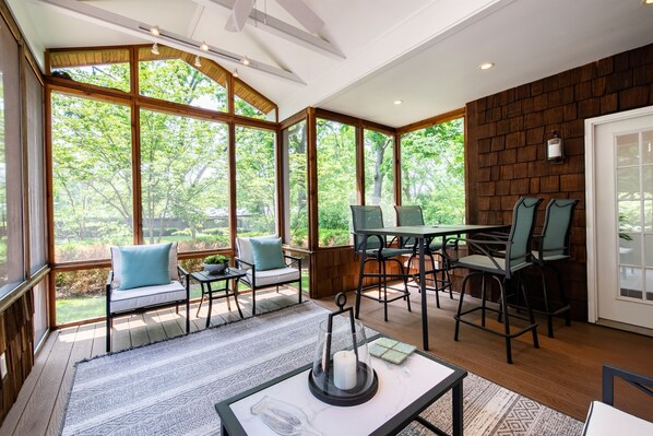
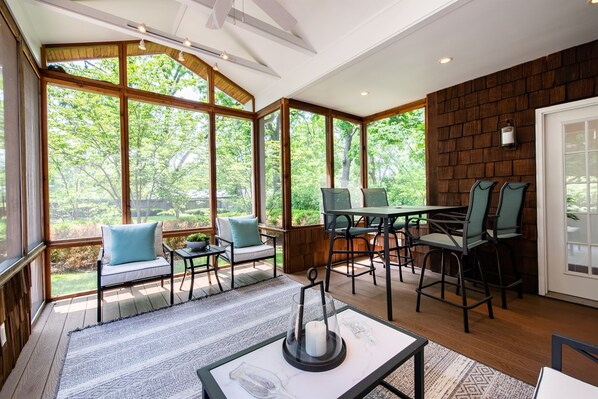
- drink coaster [367,337,418,365]
